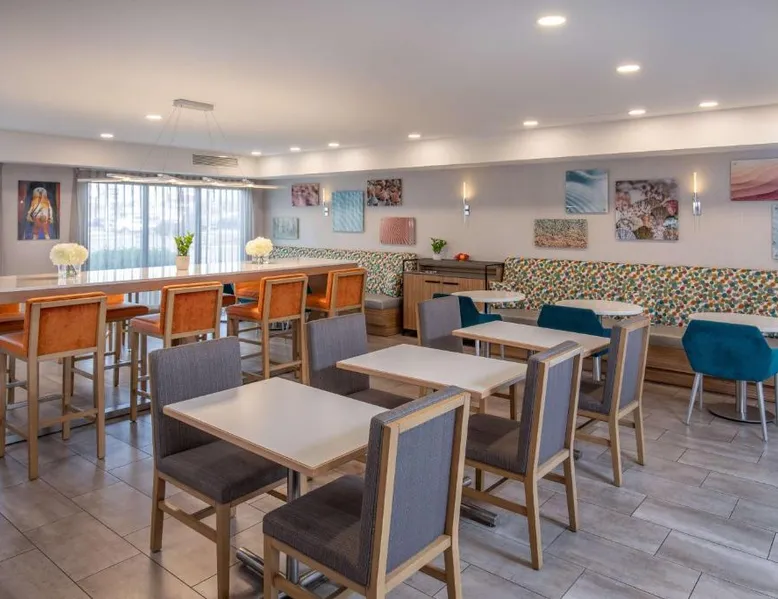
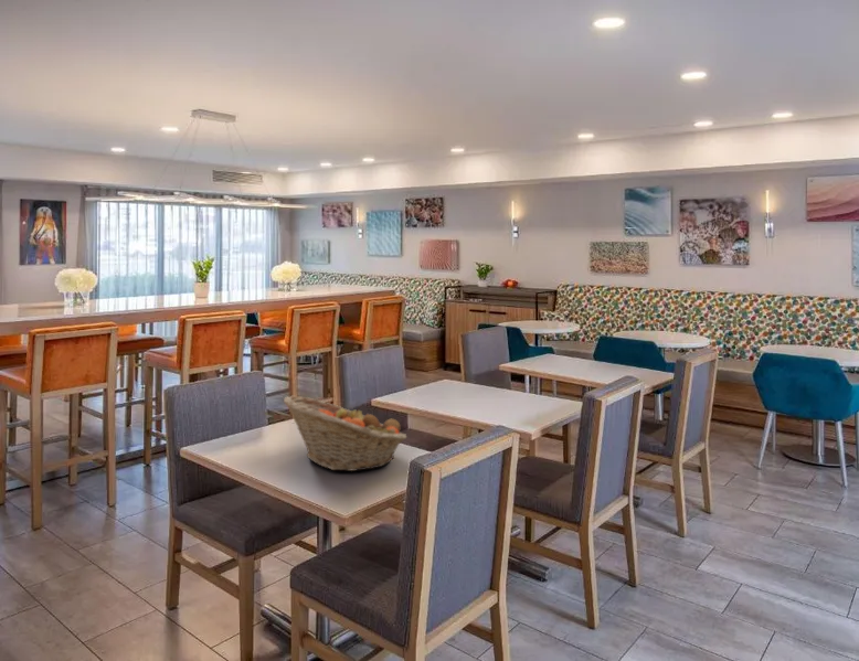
+ fruit basket [283,395,407,472]
